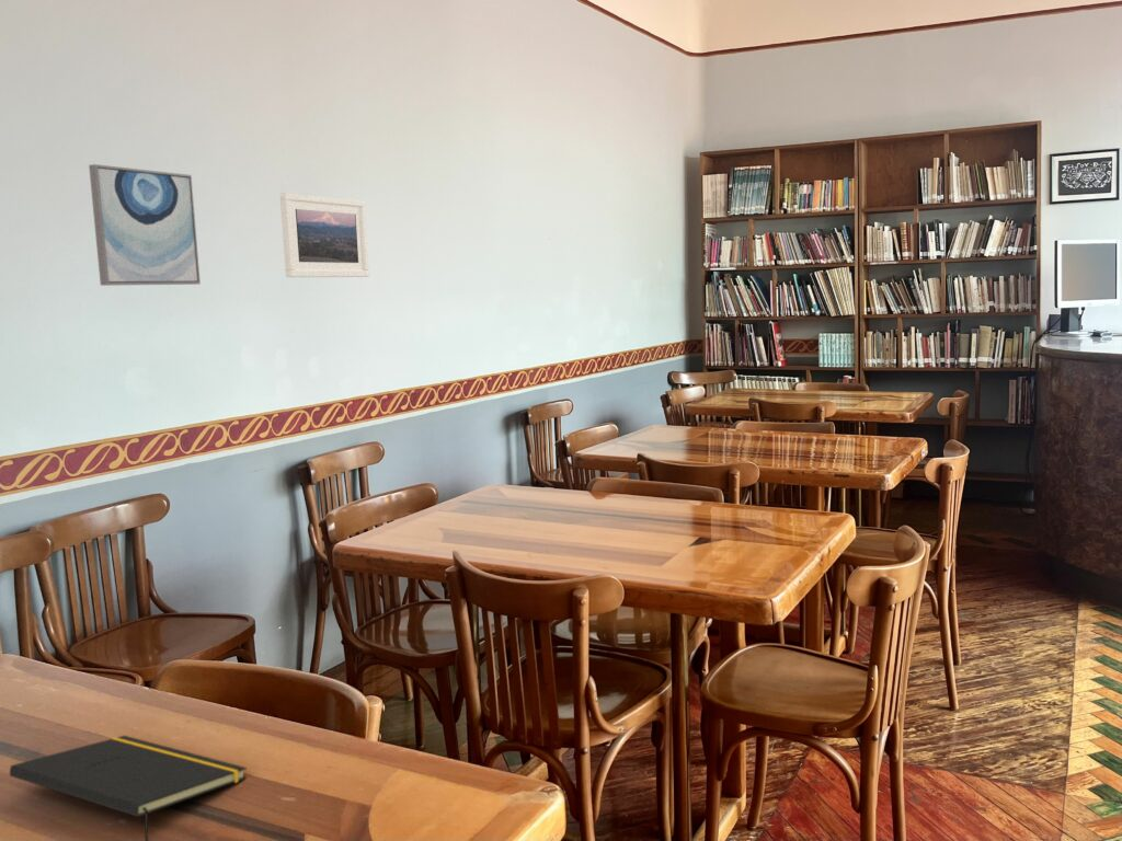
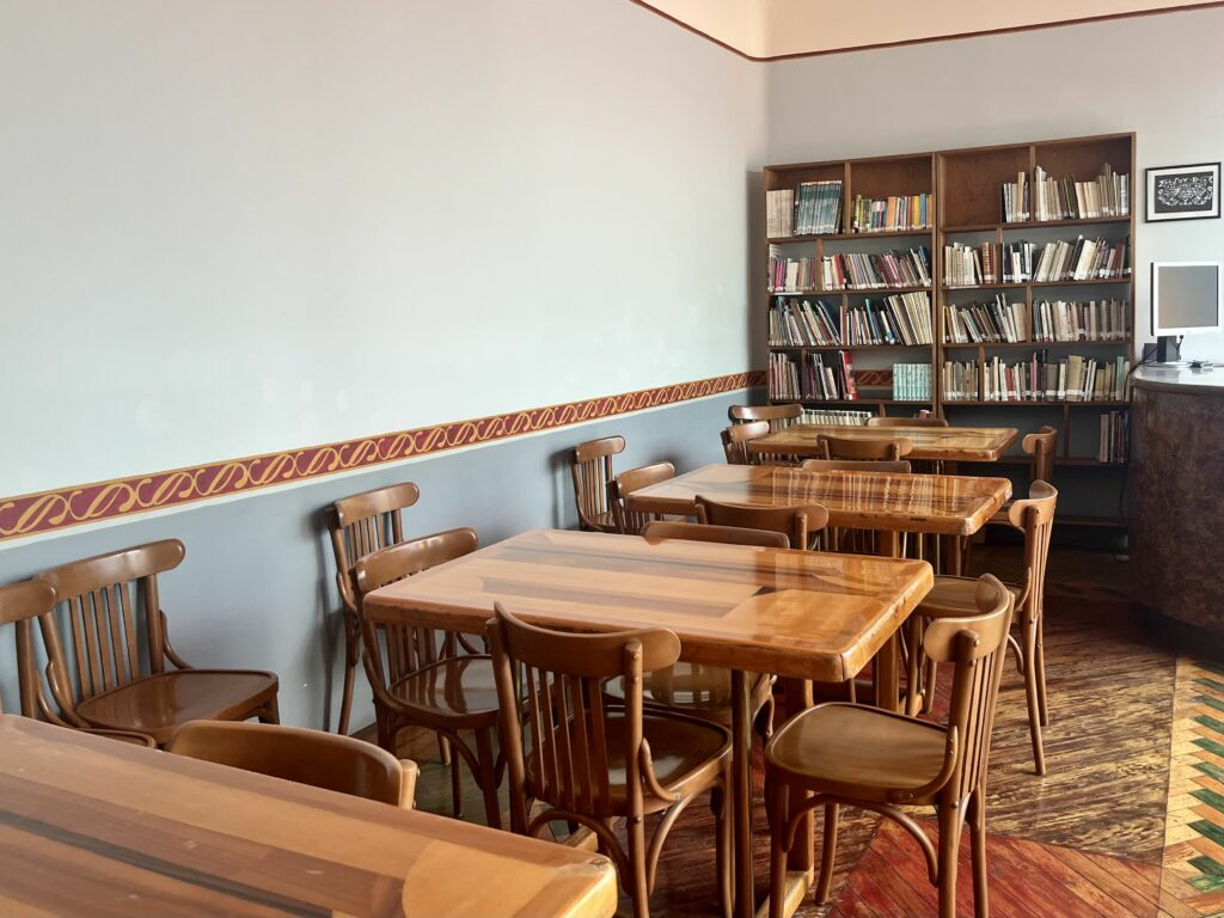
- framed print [279,192,370,278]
- notepad [9,735,248,841]
- wall art [88,163,202,287]
